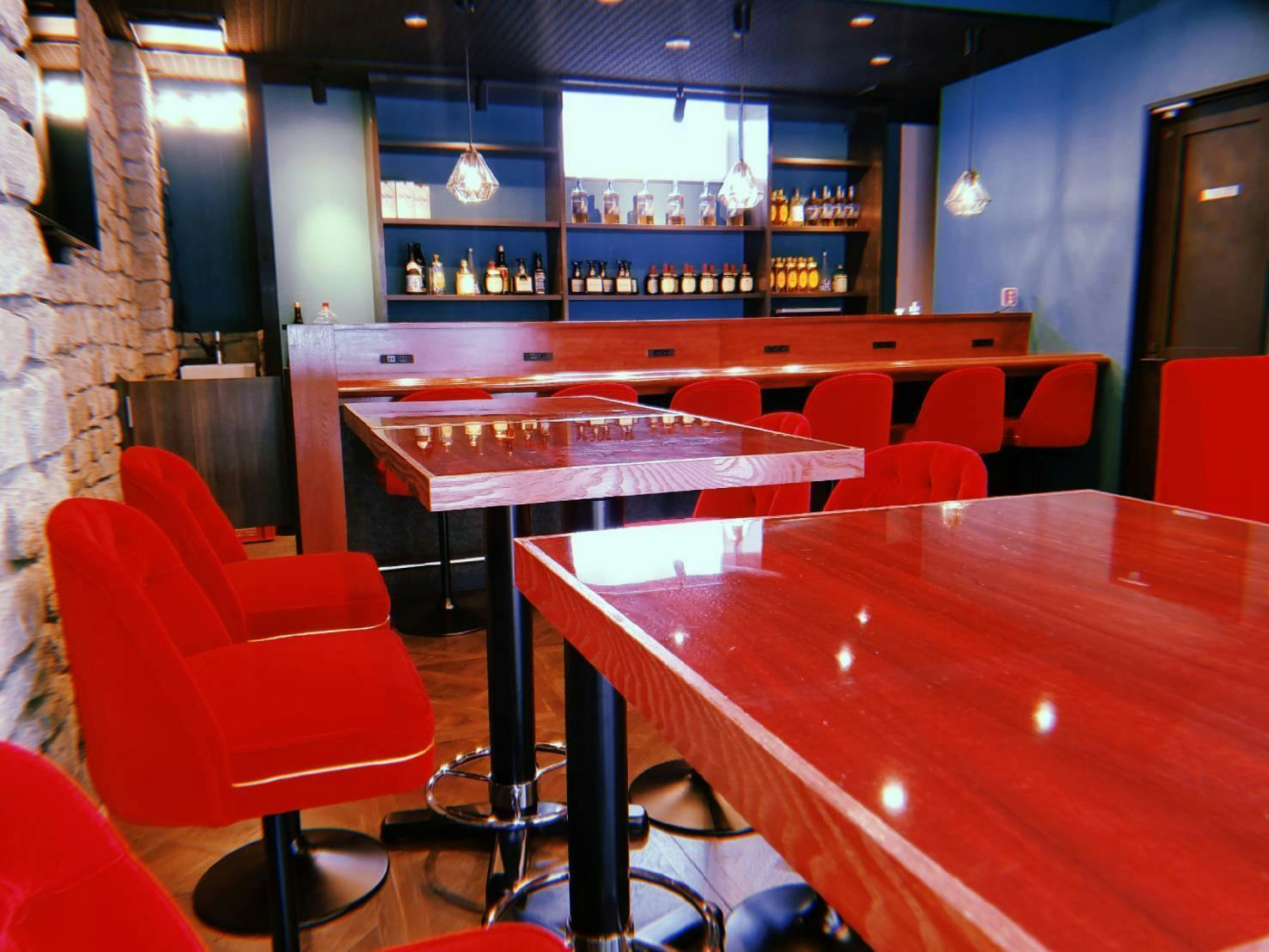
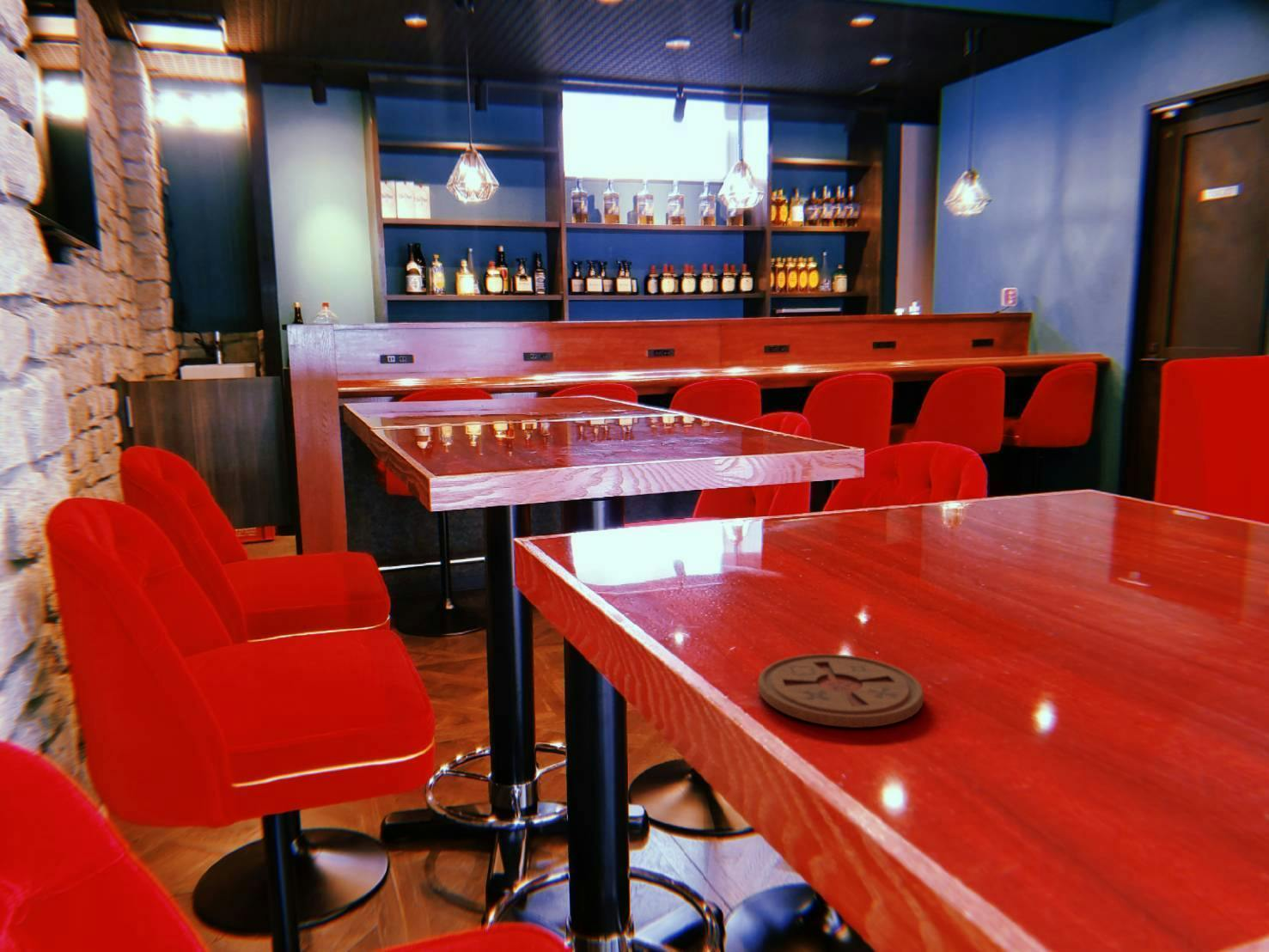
+ coaster [757,653,924,729]
